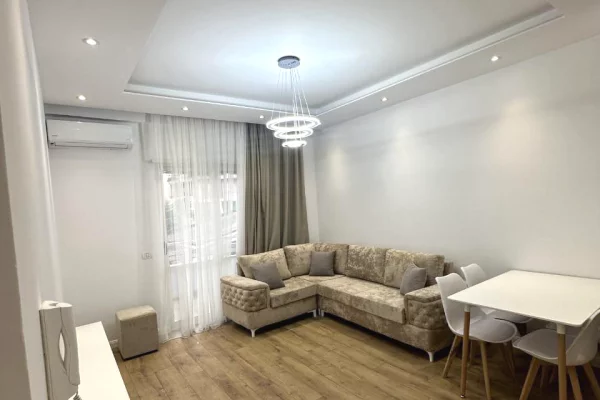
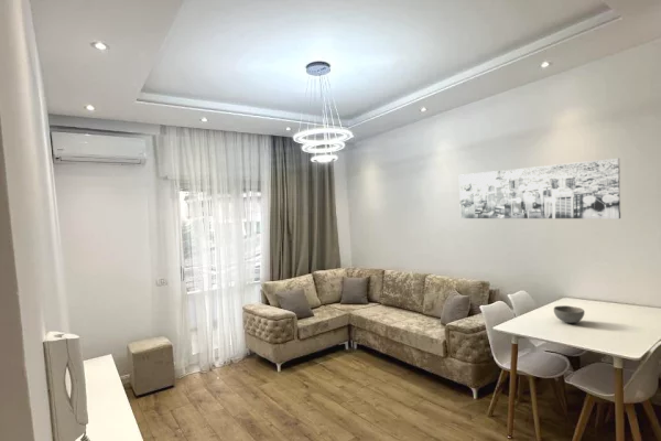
+ bowl [553,304,586,324]
+ wall art [458,157,621,219]
